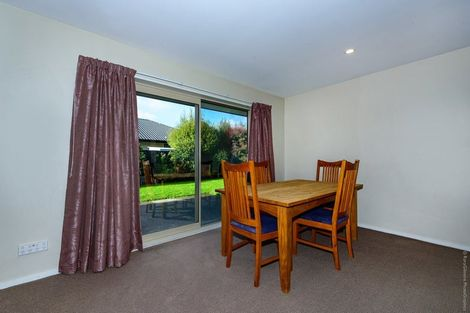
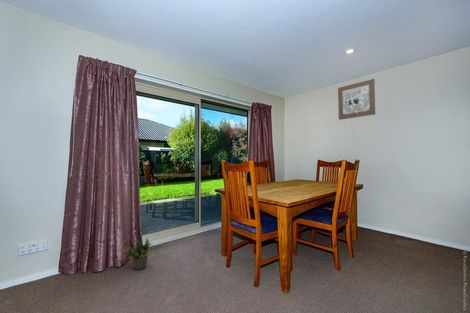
+ wall art [337,78,376,121]
+ potted plant [119,237,153,270]
